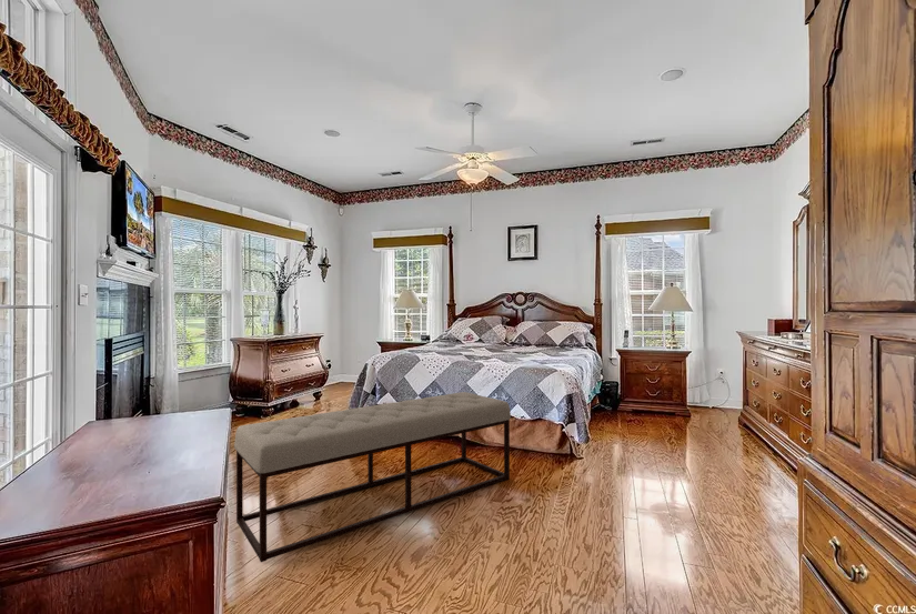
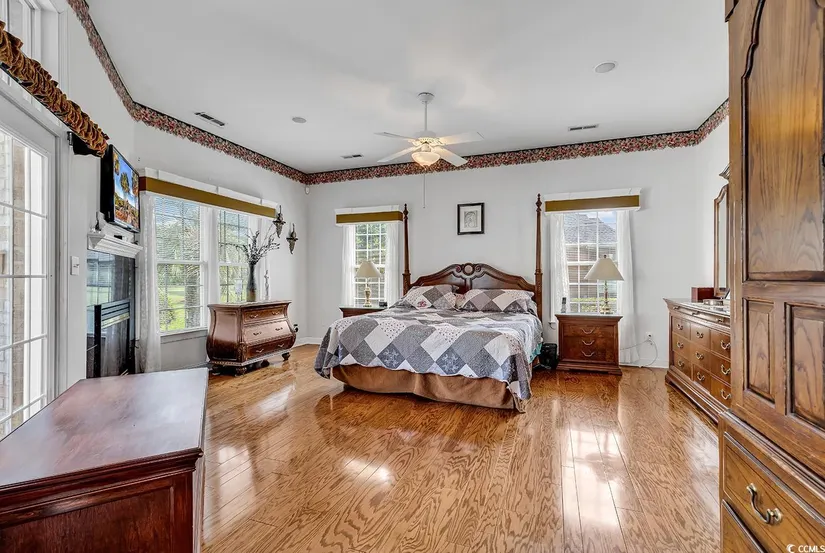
- bench [233,391,512,563]
